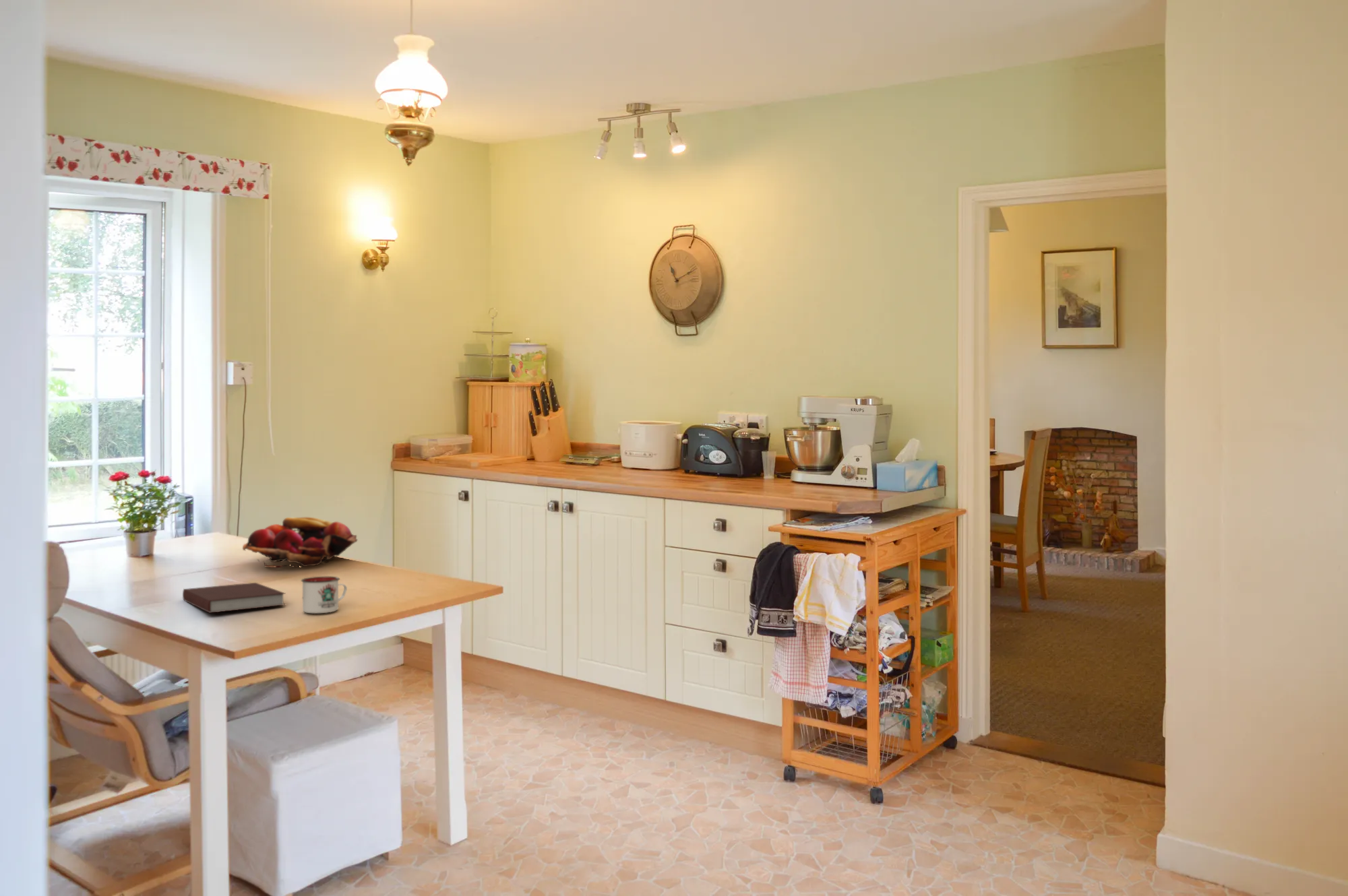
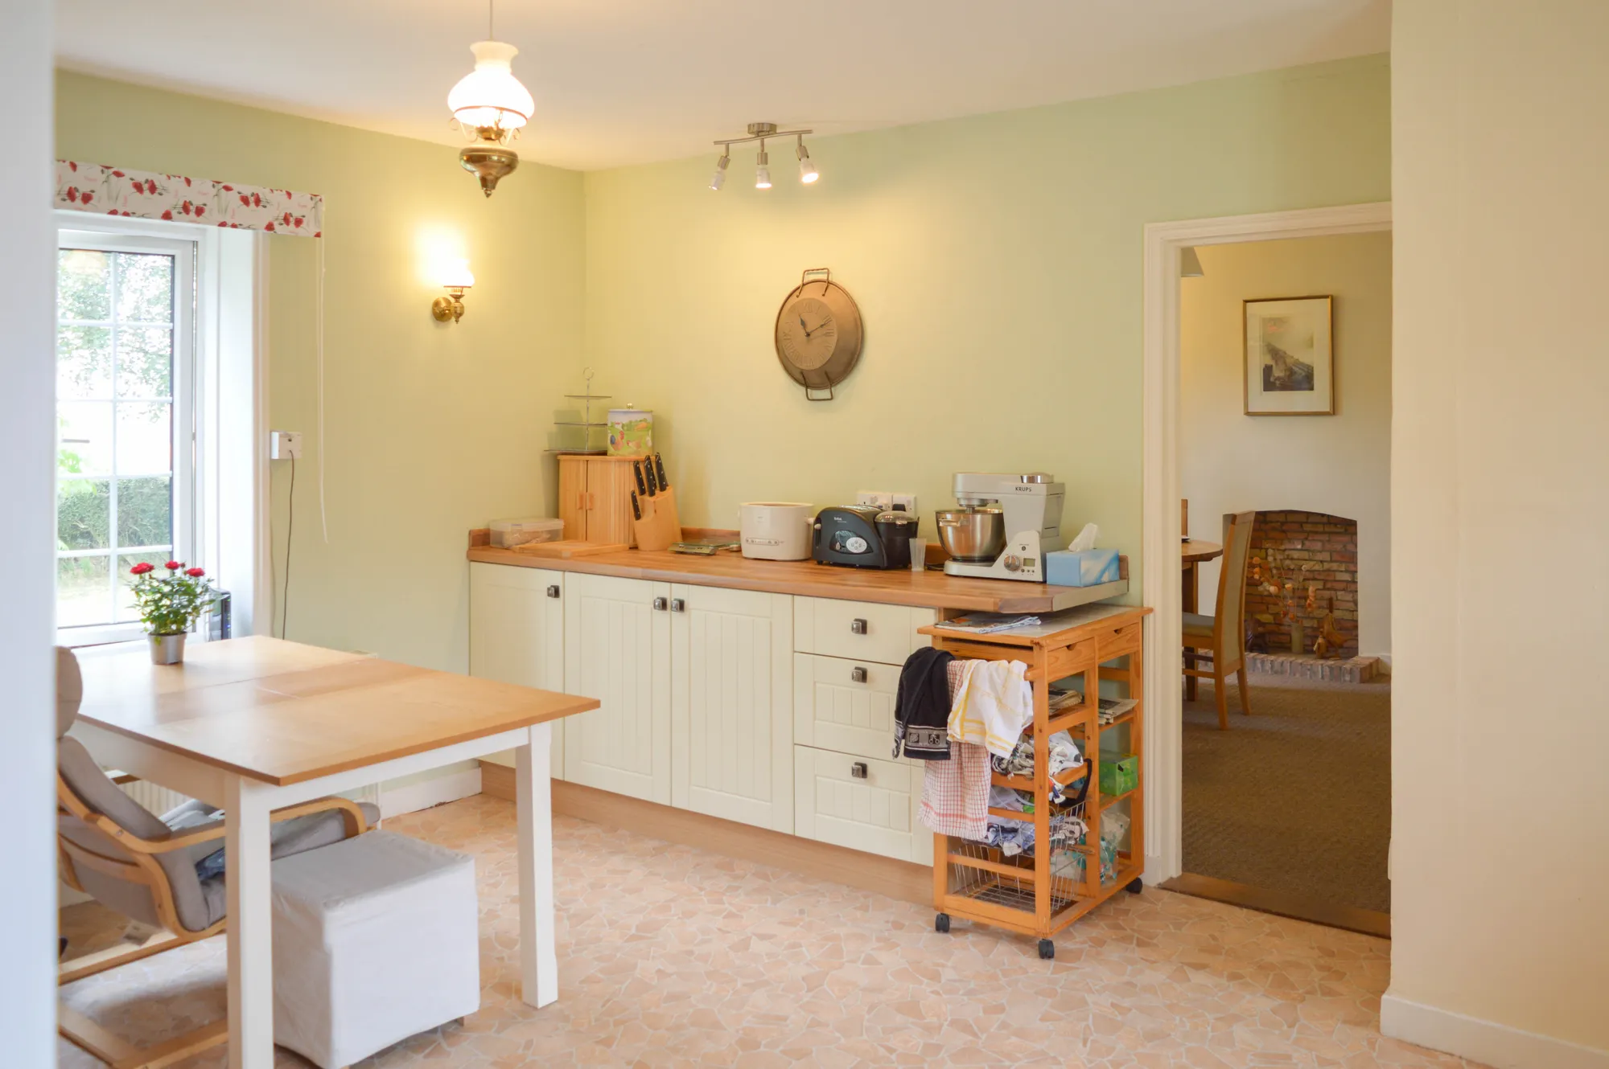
- notebook [182,582,286,614]
- mug [300,576,348,614]
- fruit basket [242,517,359,568]
